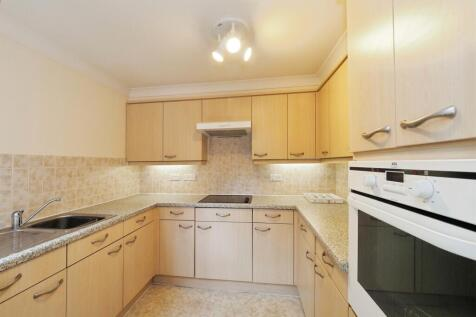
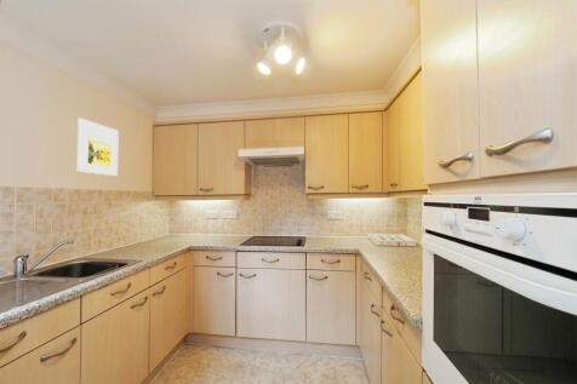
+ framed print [76,118,120,177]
